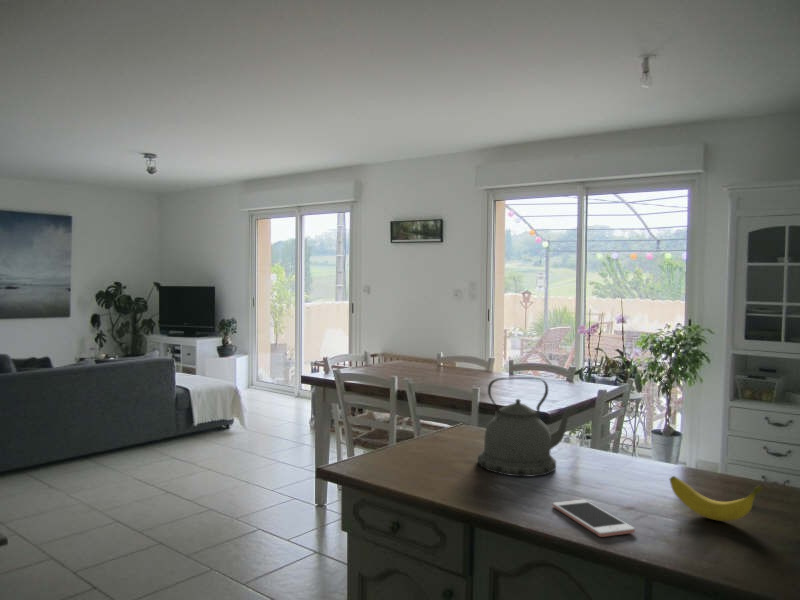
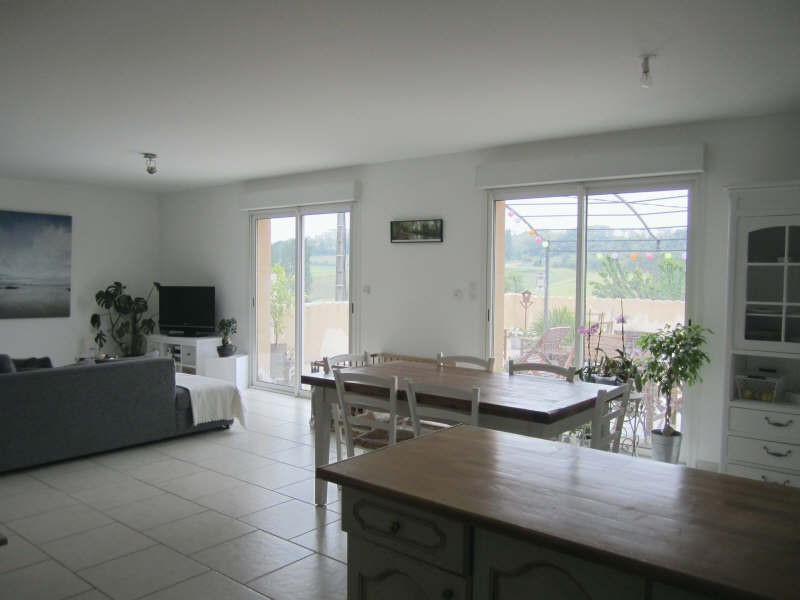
- banana [669,475,764,522]
- cell phone [552,499,636,538]
- kettle [477,376,578,477]
